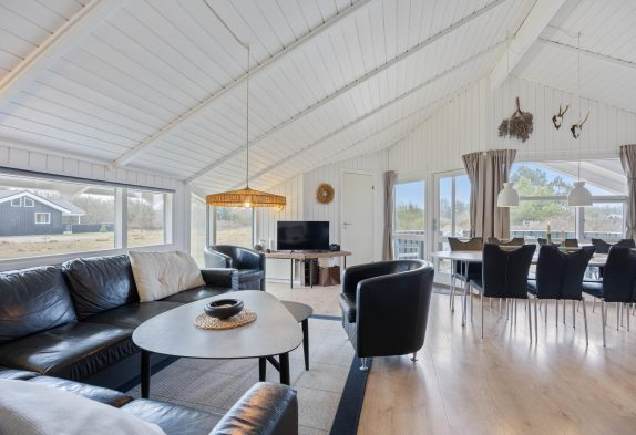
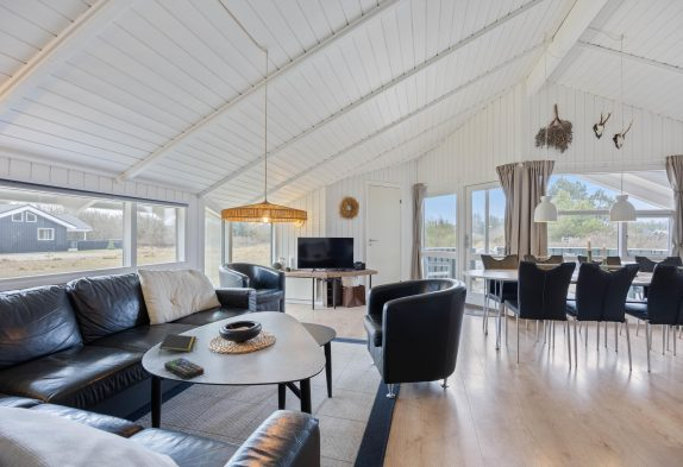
+ remote control [163,356,205,380]
+ notepad [158,333,198,356]
